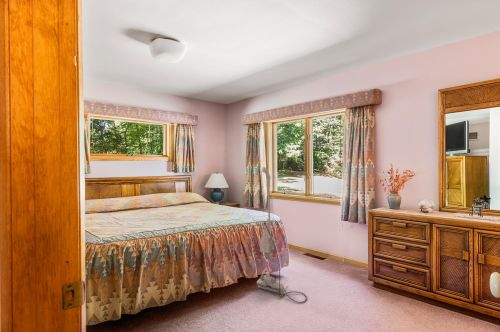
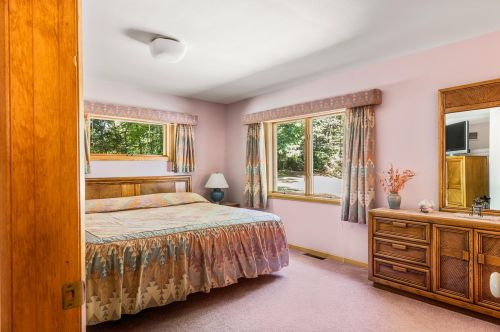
- vacuum cleaner [256,166,308,304]
